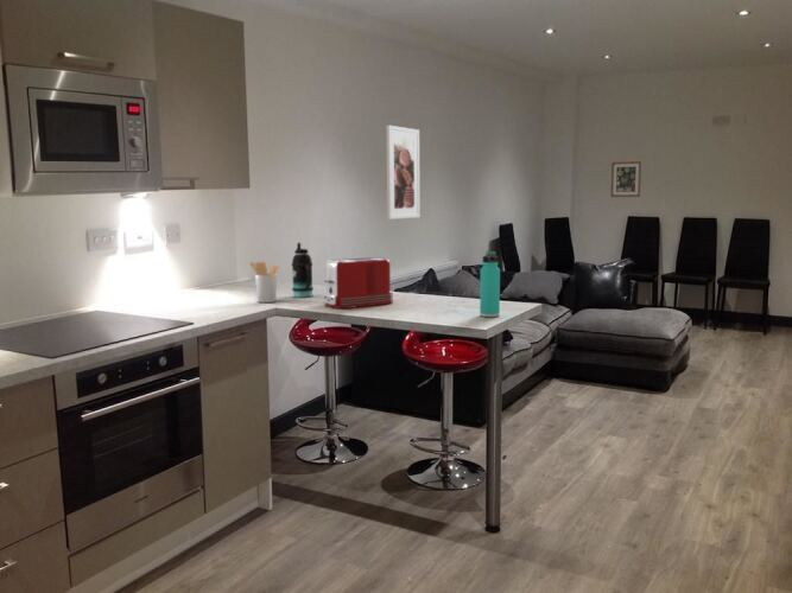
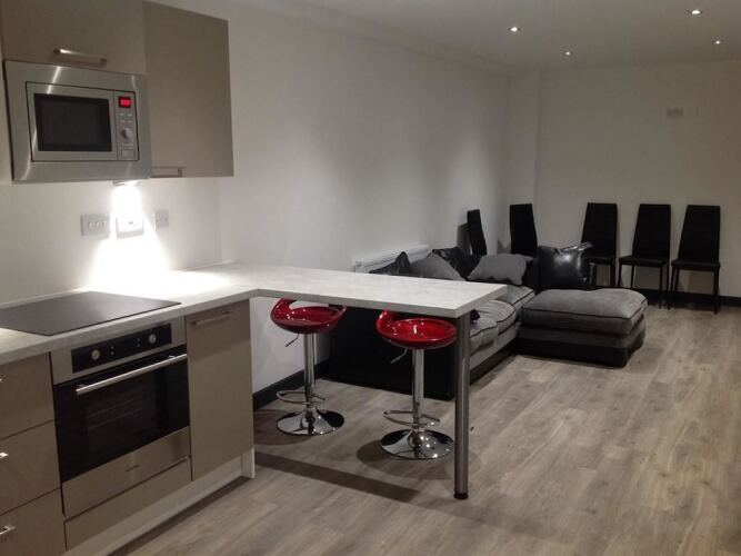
- toaster [323,256,394,310]
- utensil holder [249,261,280,304]
- thermos bottle [479,250,501,318]
- wall art [610,160,642,198]
- bottle [290,242,315,299]
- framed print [385,125,420,221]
